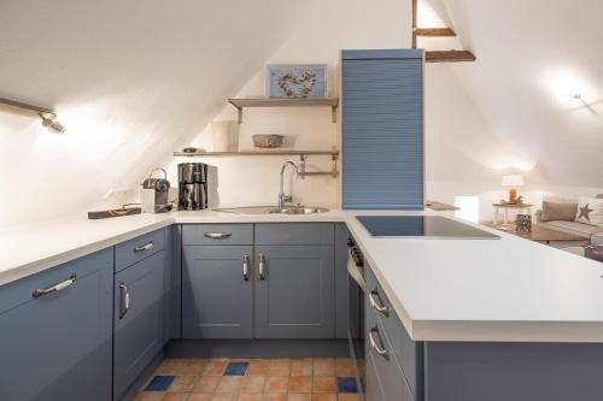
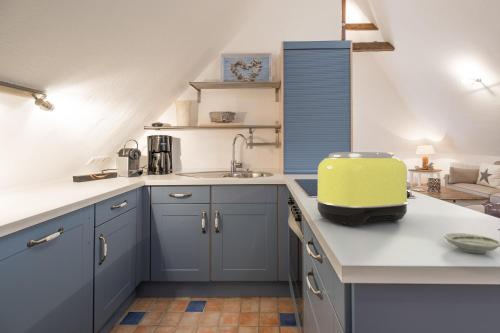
+ saucer [443,232,500,254]
+ toaster [315,151,413,226]
